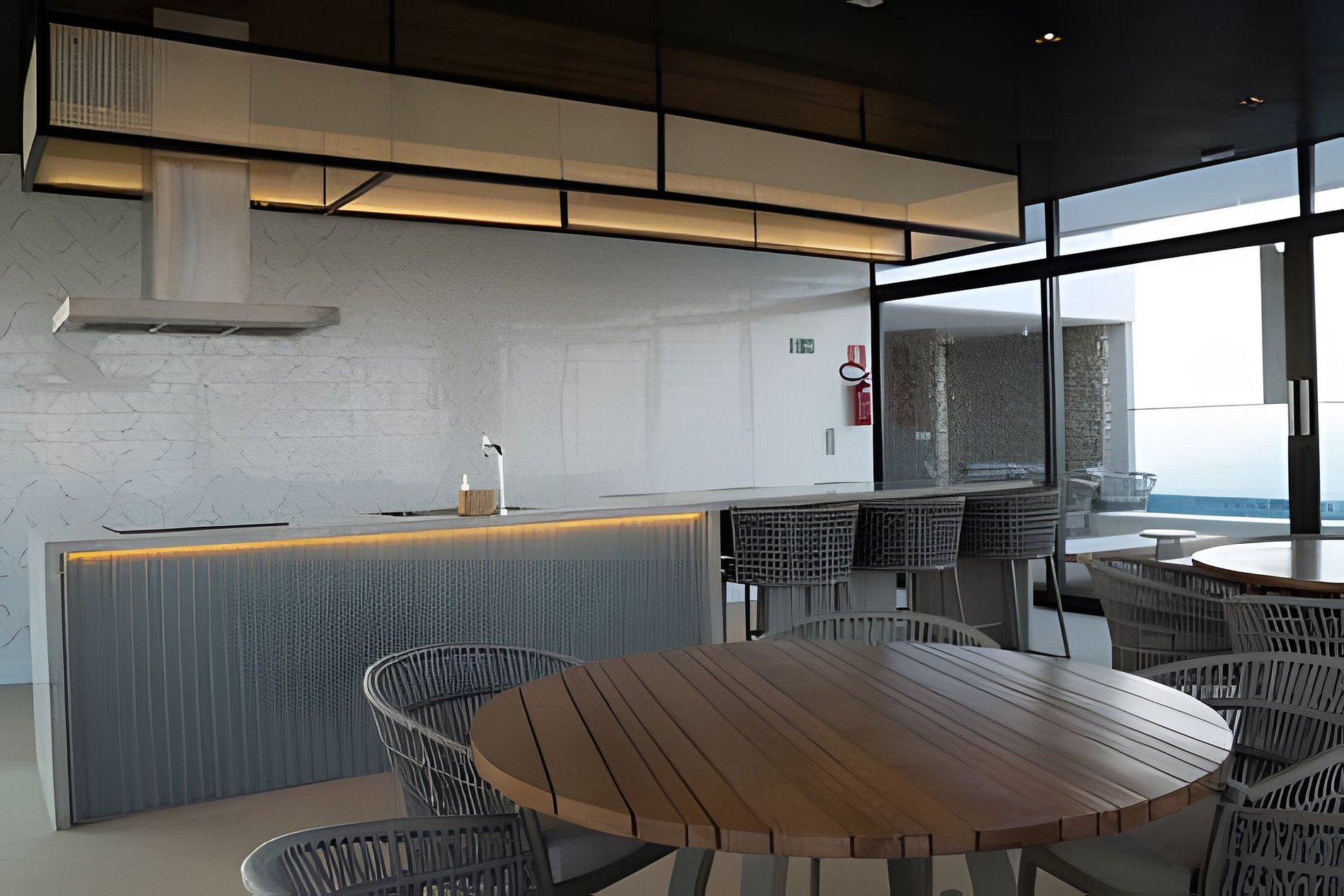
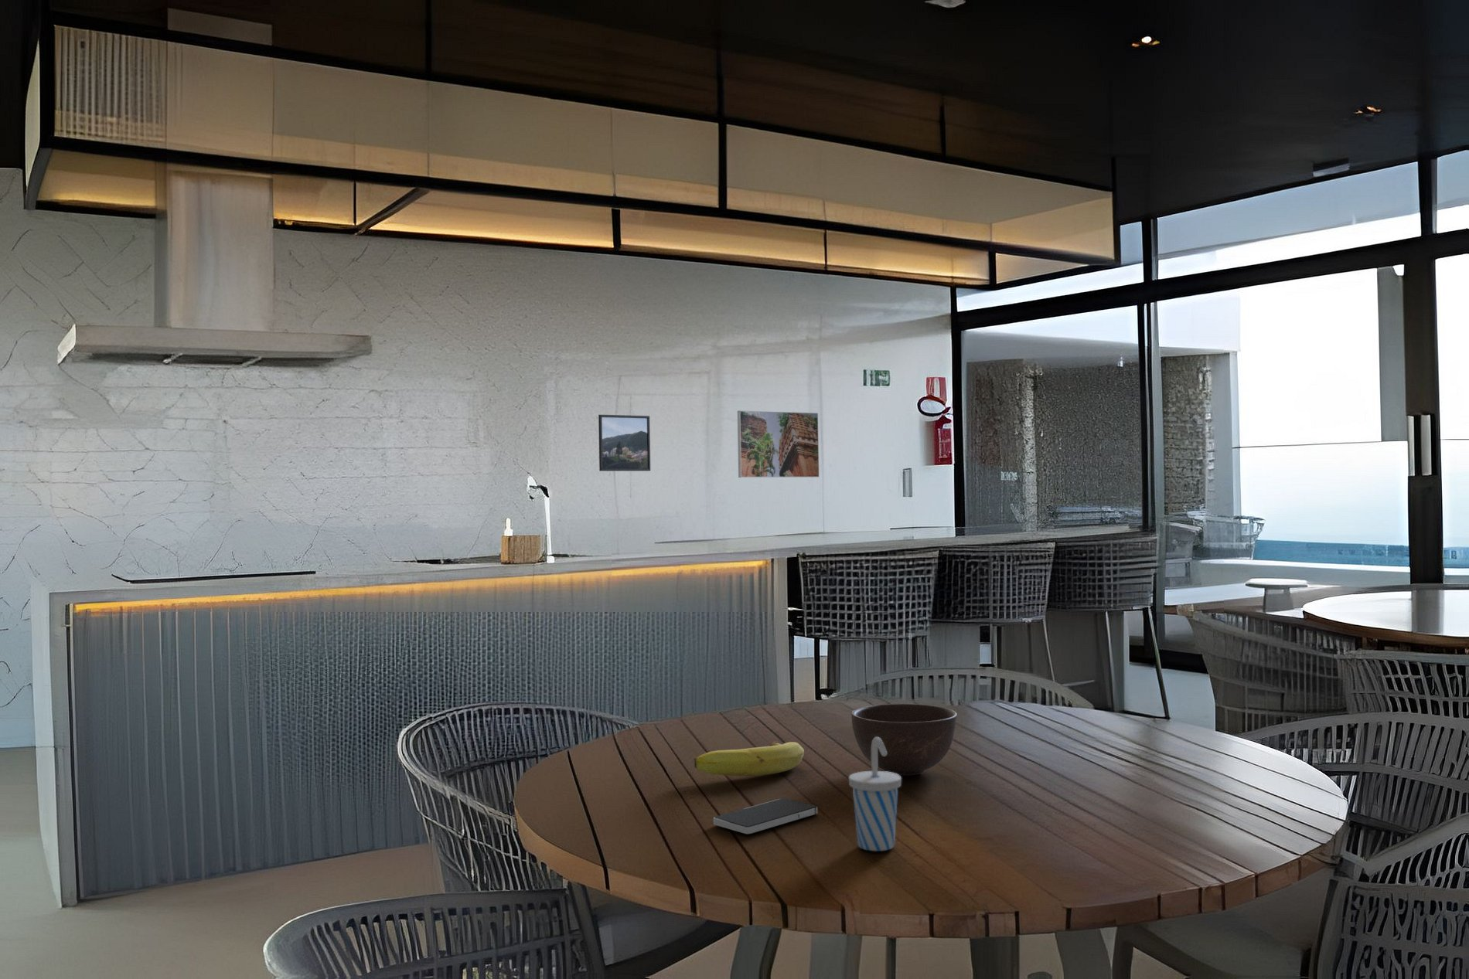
+ fruit [694,740,804,777]
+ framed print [598,414,651,472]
+ bowl [850,704,957,777]
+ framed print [737,410,820,479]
+ cup [848,738,902,851]
+ smartphone [713,798,818,835]
